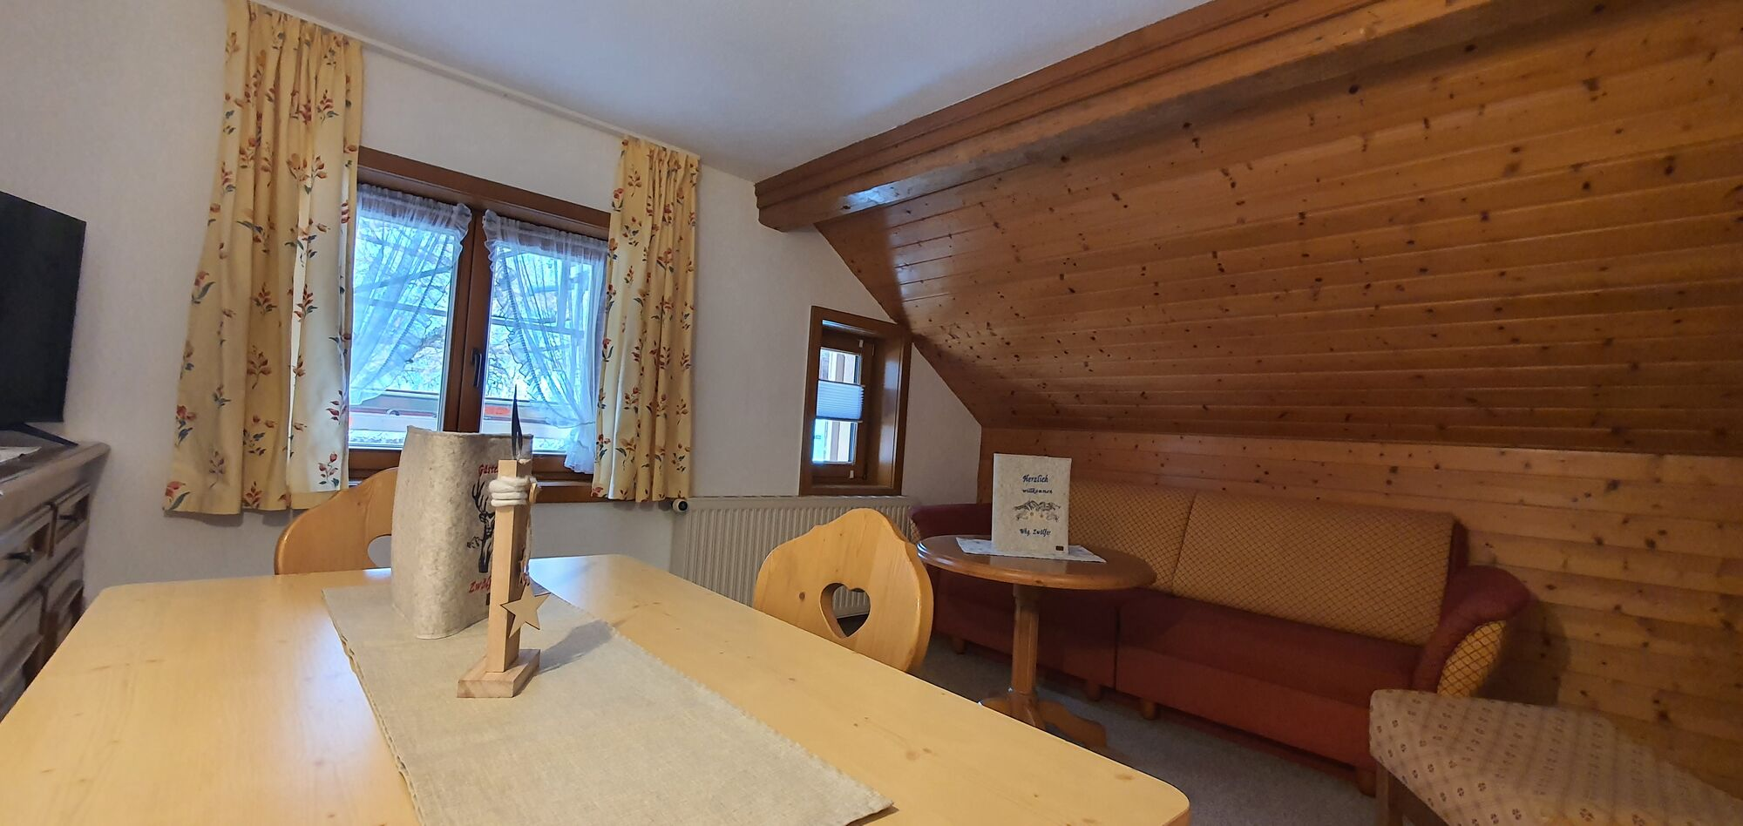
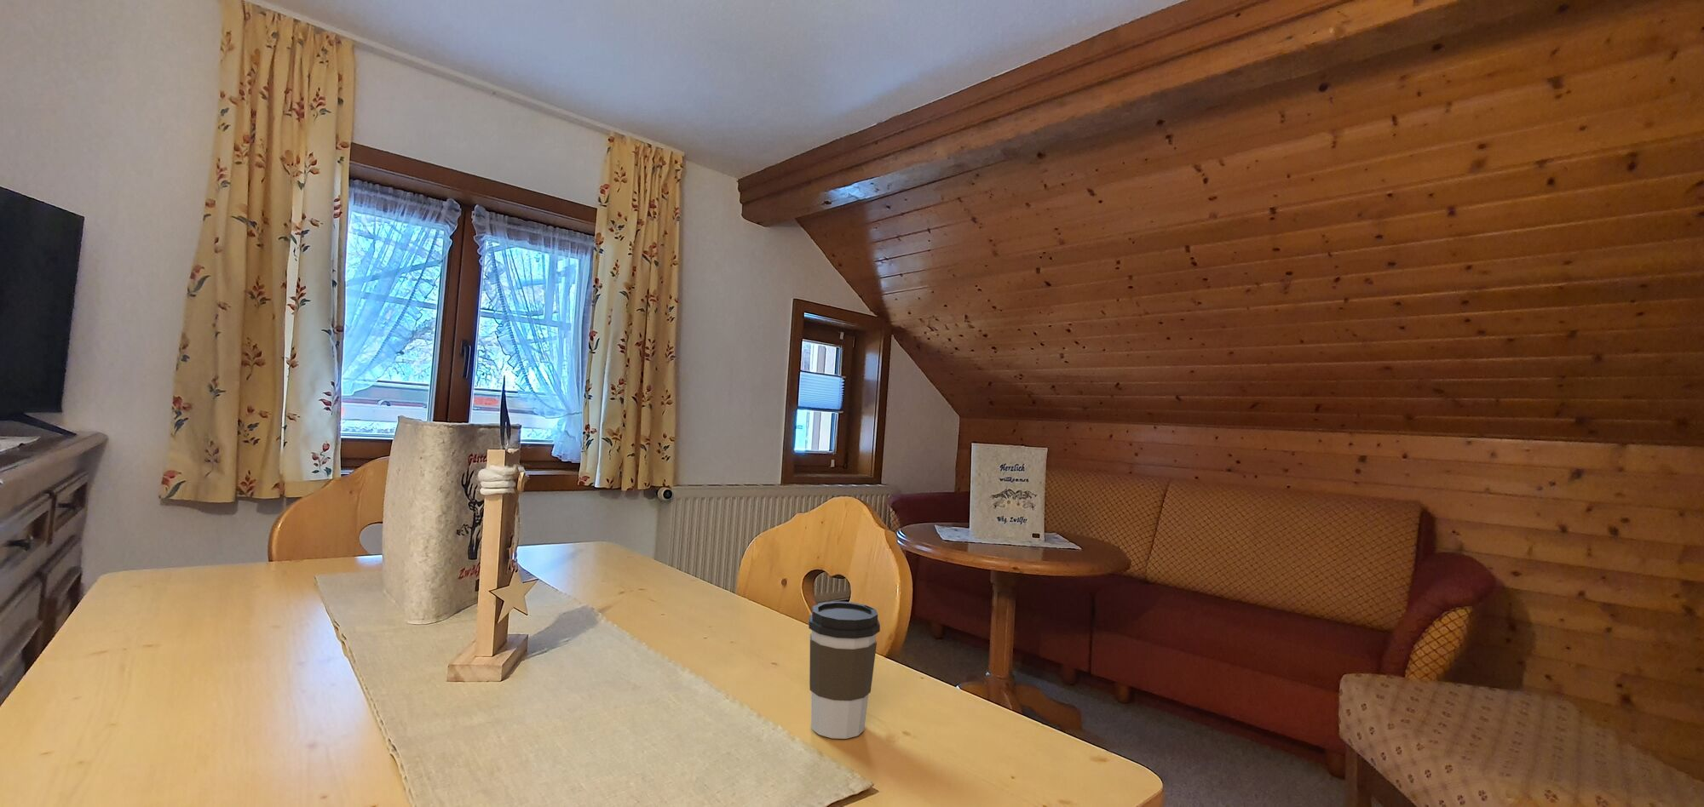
+ coffee cup [807,601,881,740]
